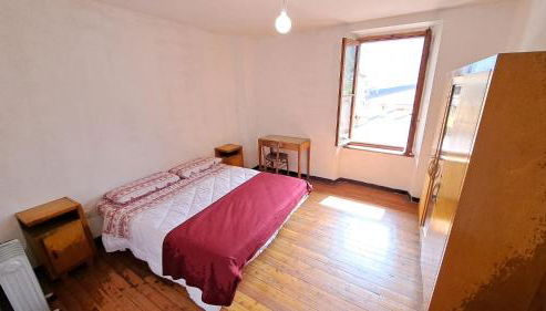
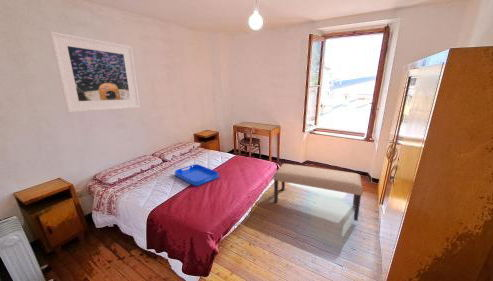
+ bench [272,163,364,222]
+ serving tray [174,163,220,187]
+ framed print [49,30,141,113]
